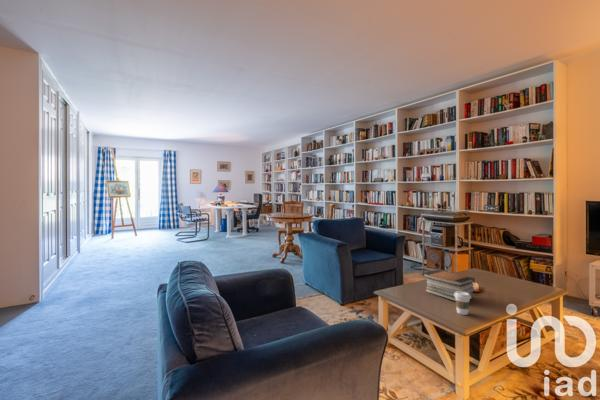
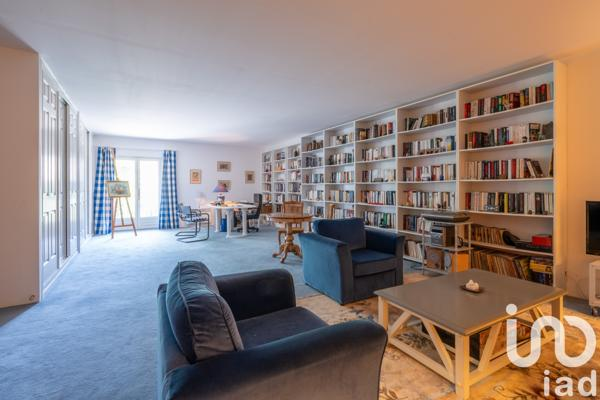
- book stack [422,269,476,302]
- coffee cup [454,291,471,316]
